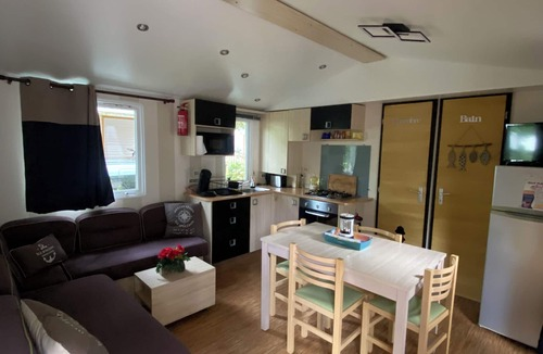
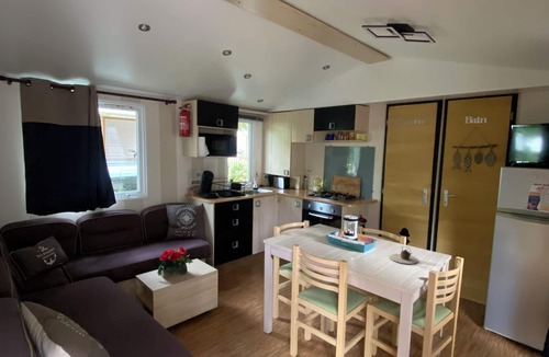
+ teapot [388,245,419,265]
